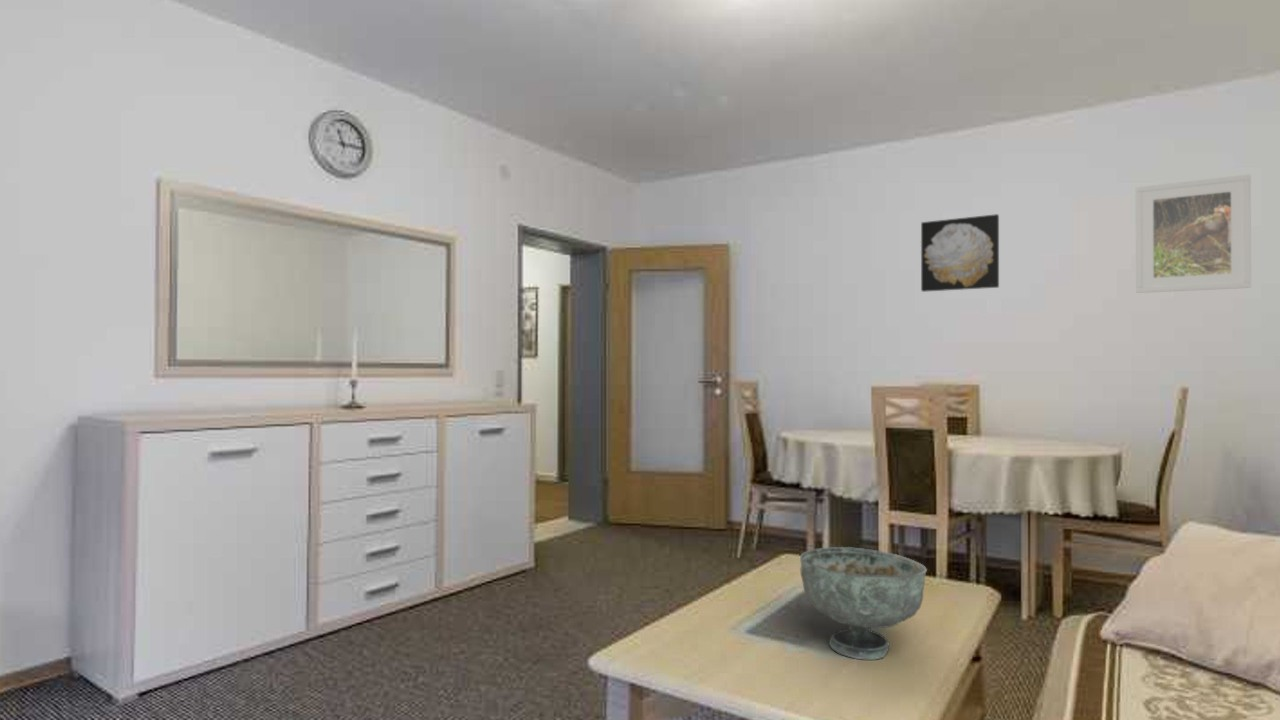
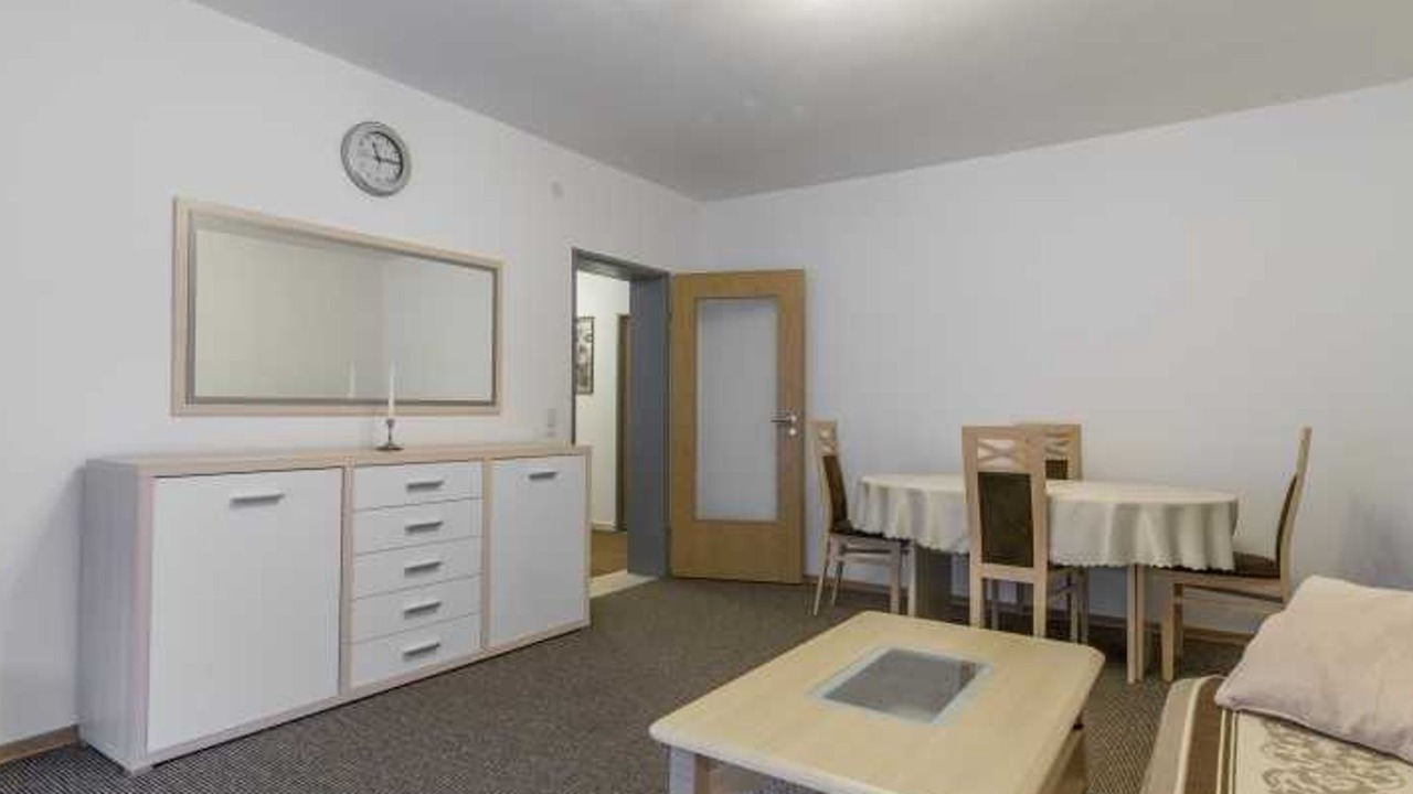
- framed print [1135,173,1252,294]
- wall art [920,213,1000,293]
- decorative bowl [799,546,928,661]
